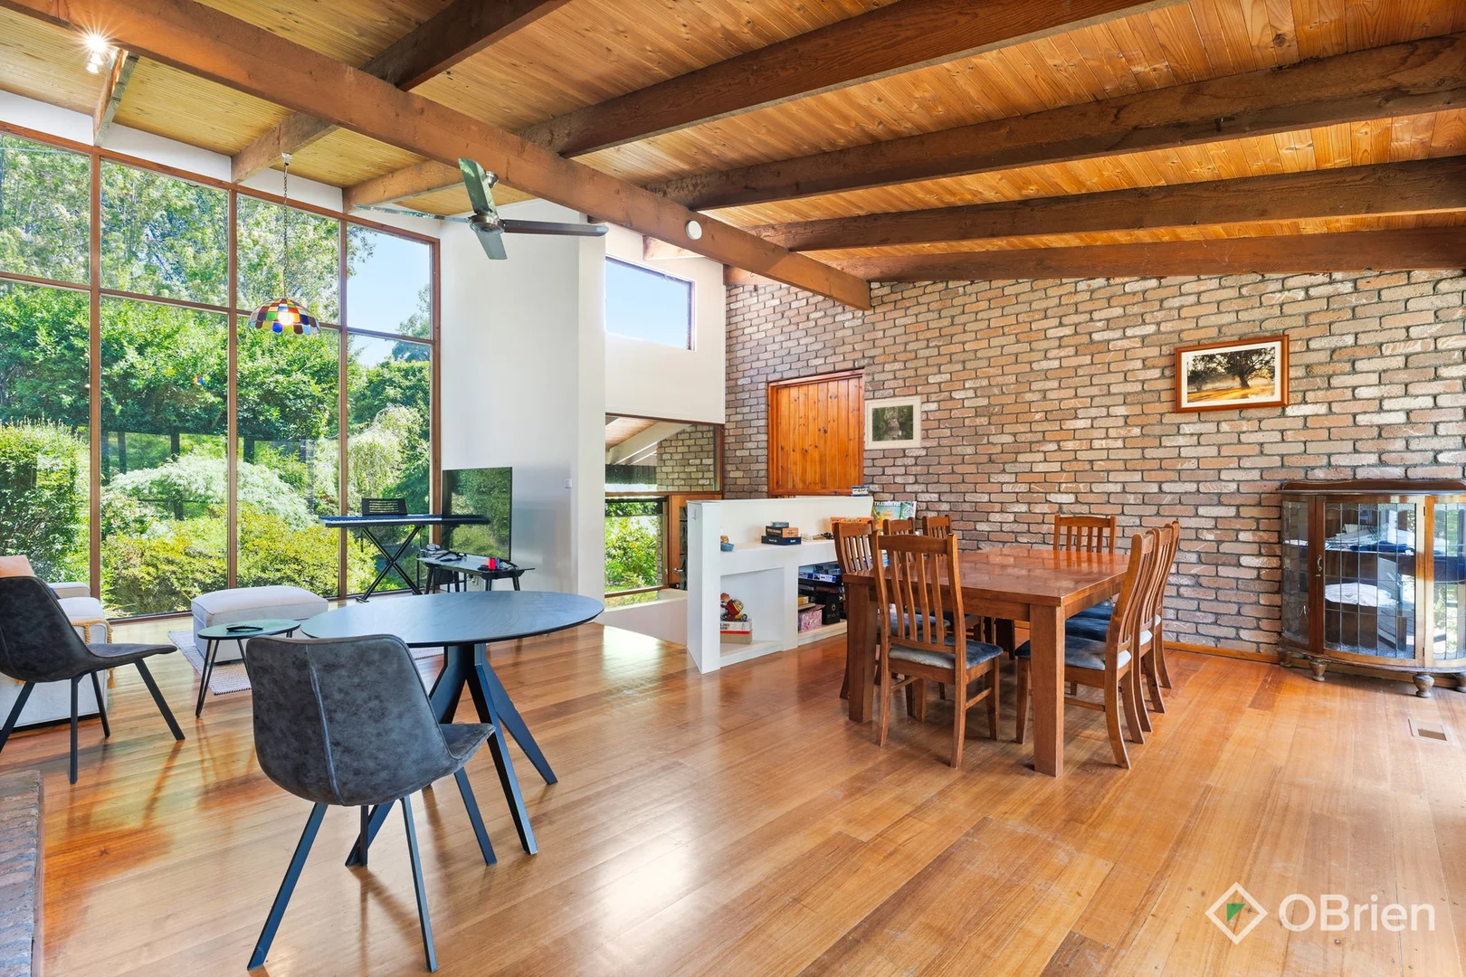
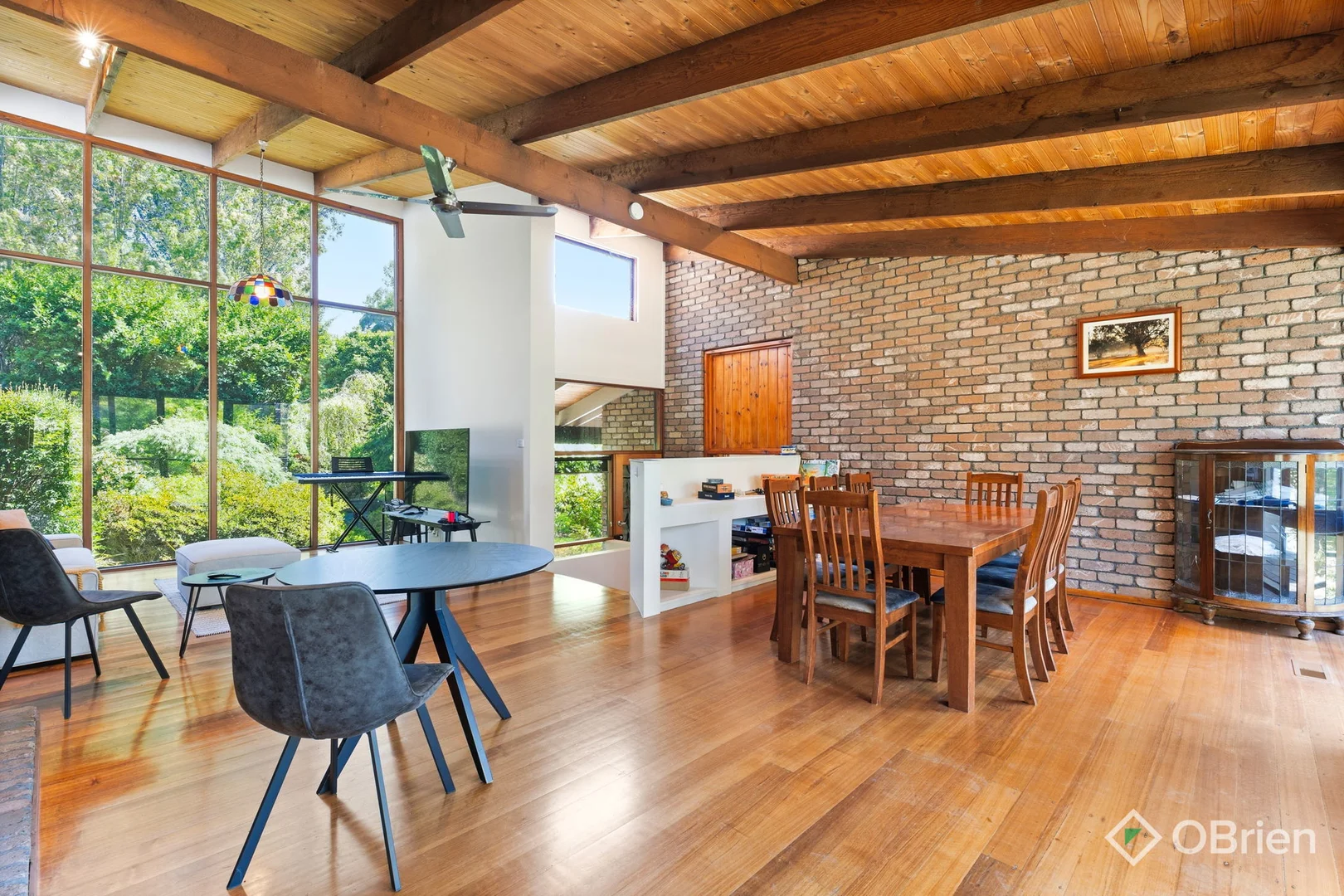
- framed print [864,396,923,450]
